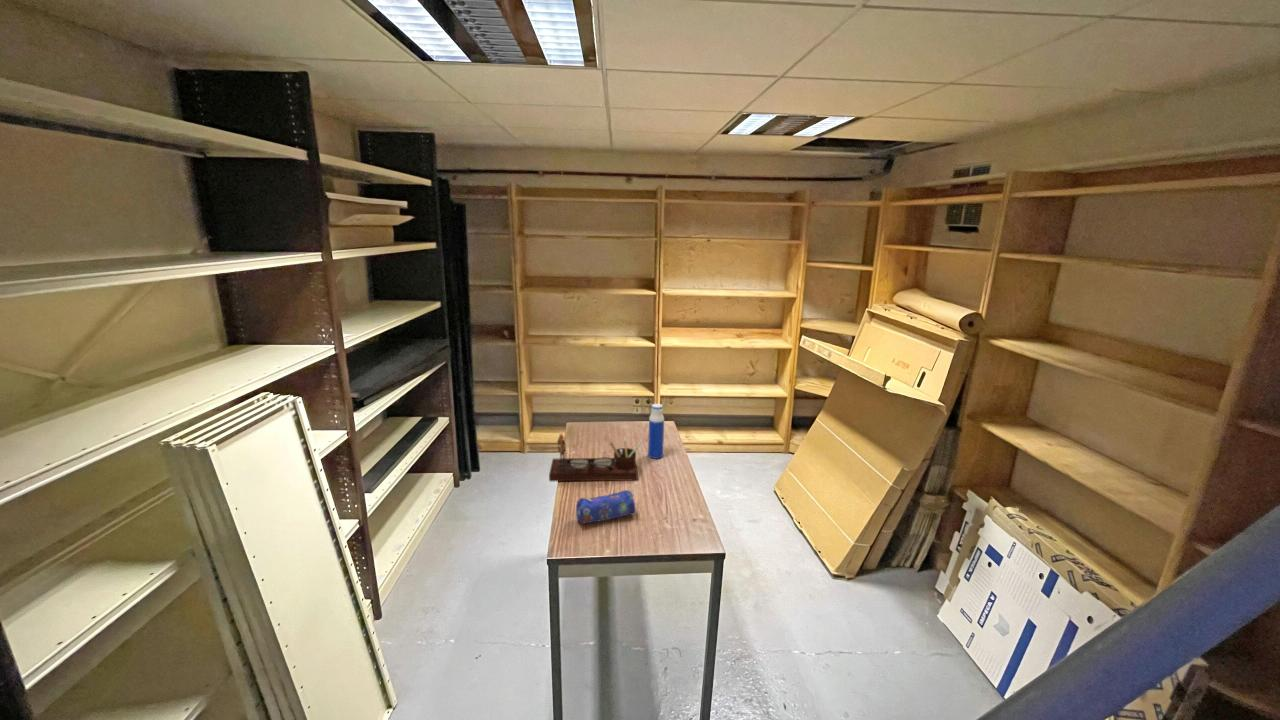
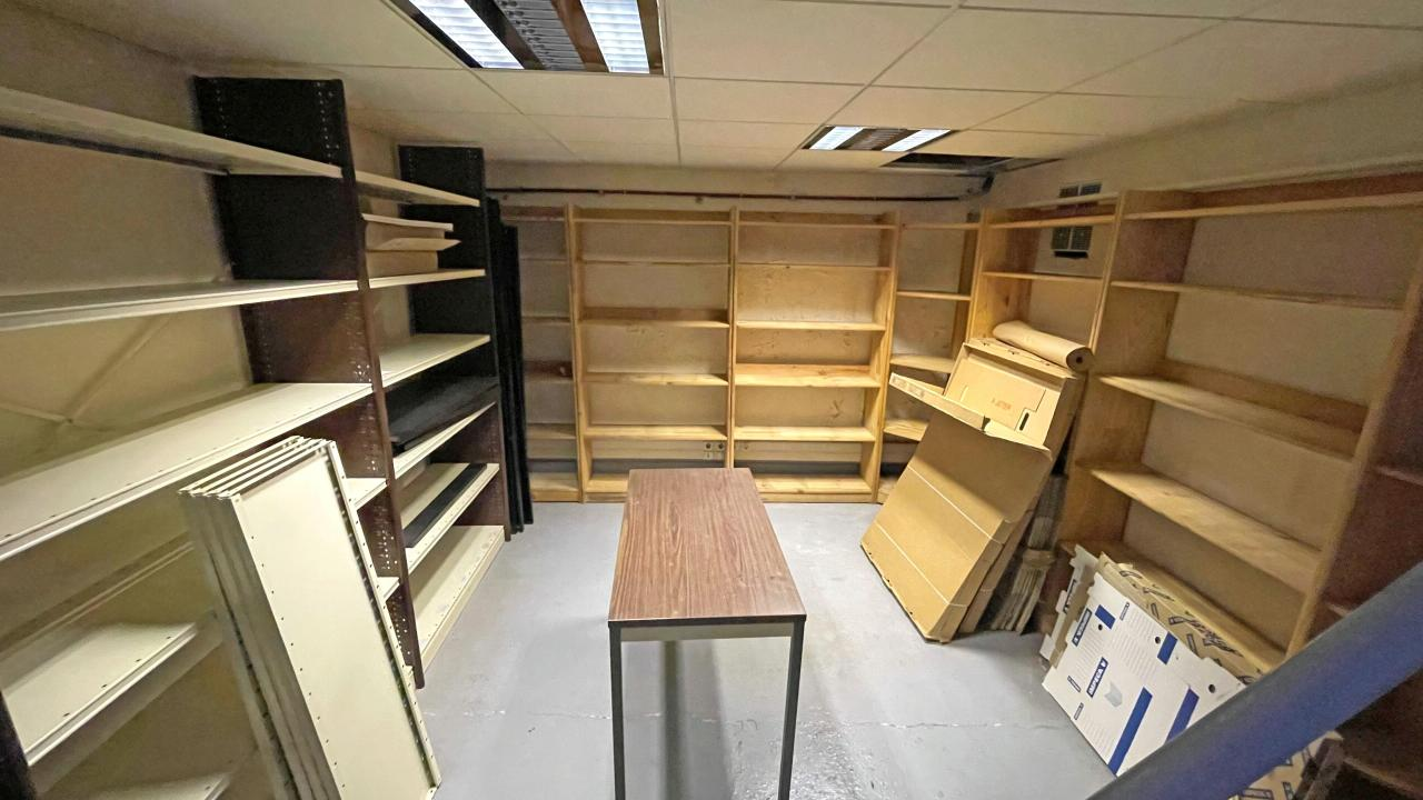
- pencil case [575,489,637,525]
- desk organizer [548,433,645,482]
- water bottle [647,403,665,460]
